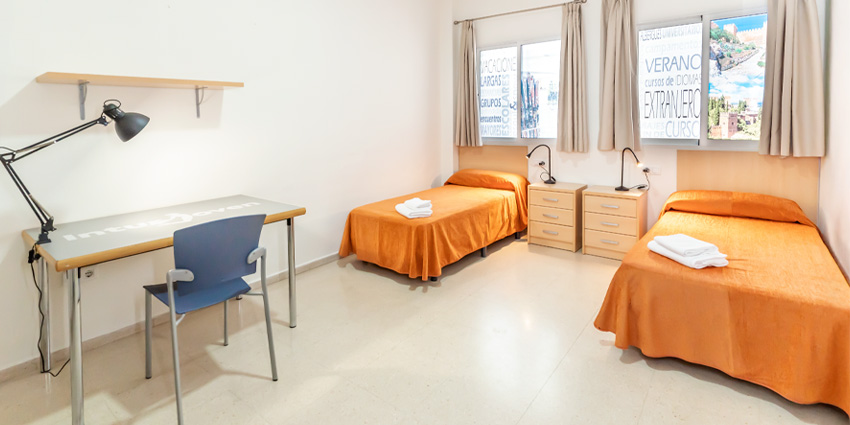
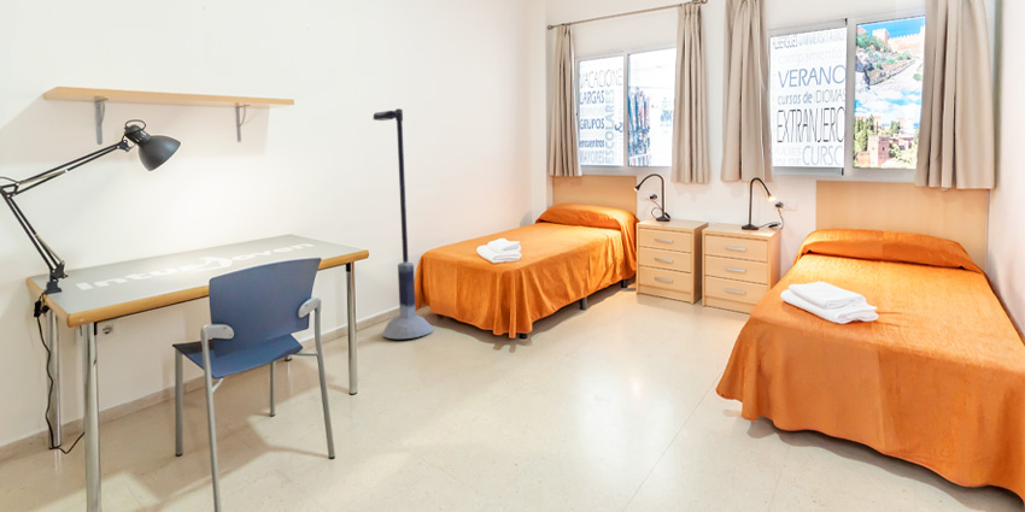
+ floor lamp [373,107,435,340]
